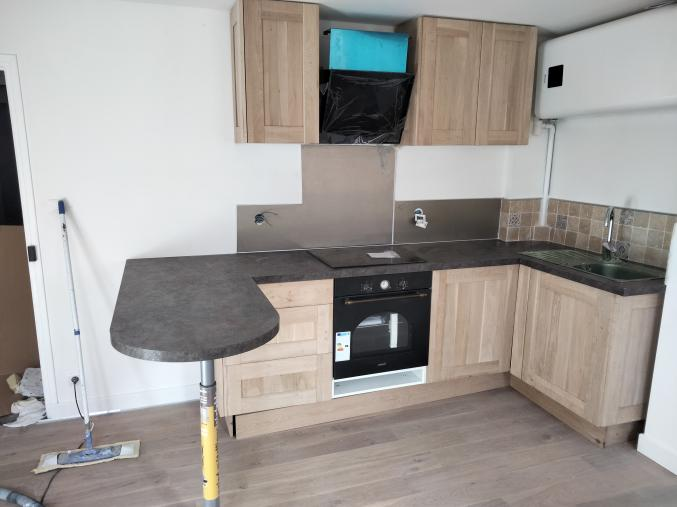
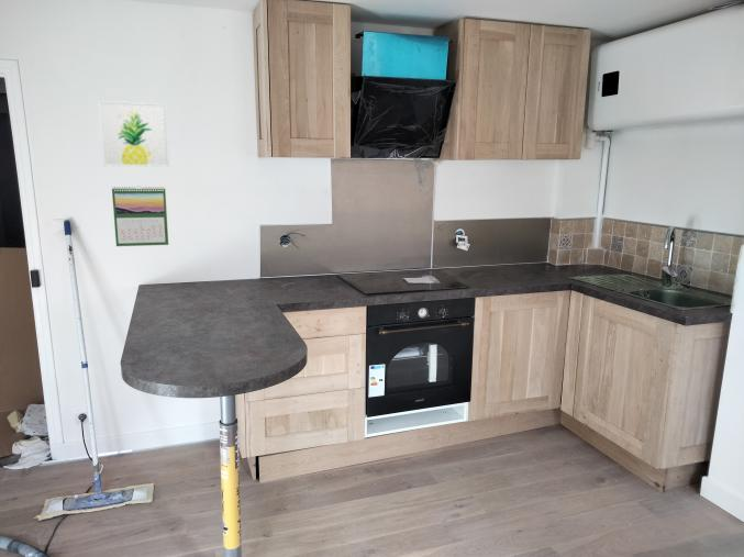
+ wall art [97,99,171,168]
+ calendar [111,185,169,247]
